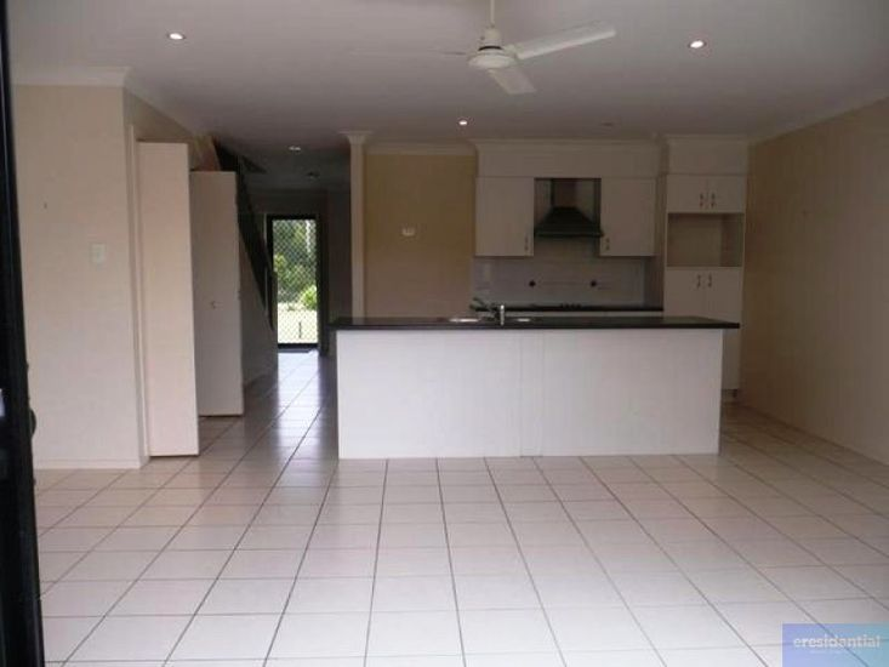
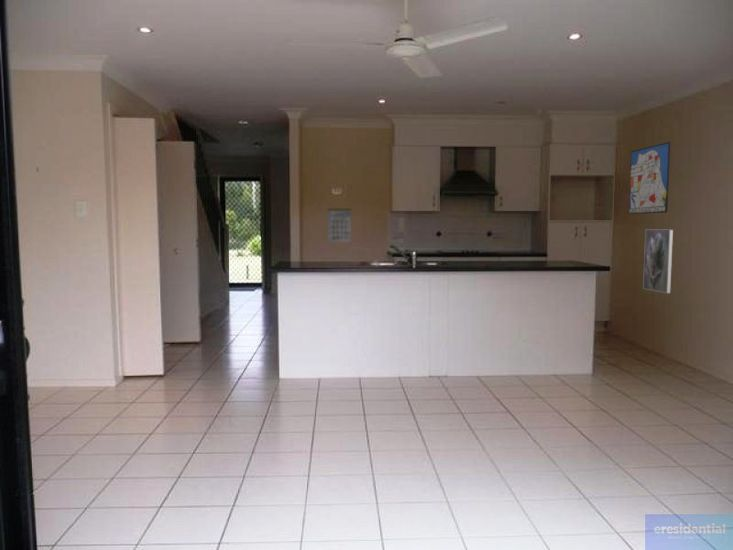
+ calendar [327,201,352,243]
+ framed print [642,229,674,294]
+ wall art [628,141,671,215]
